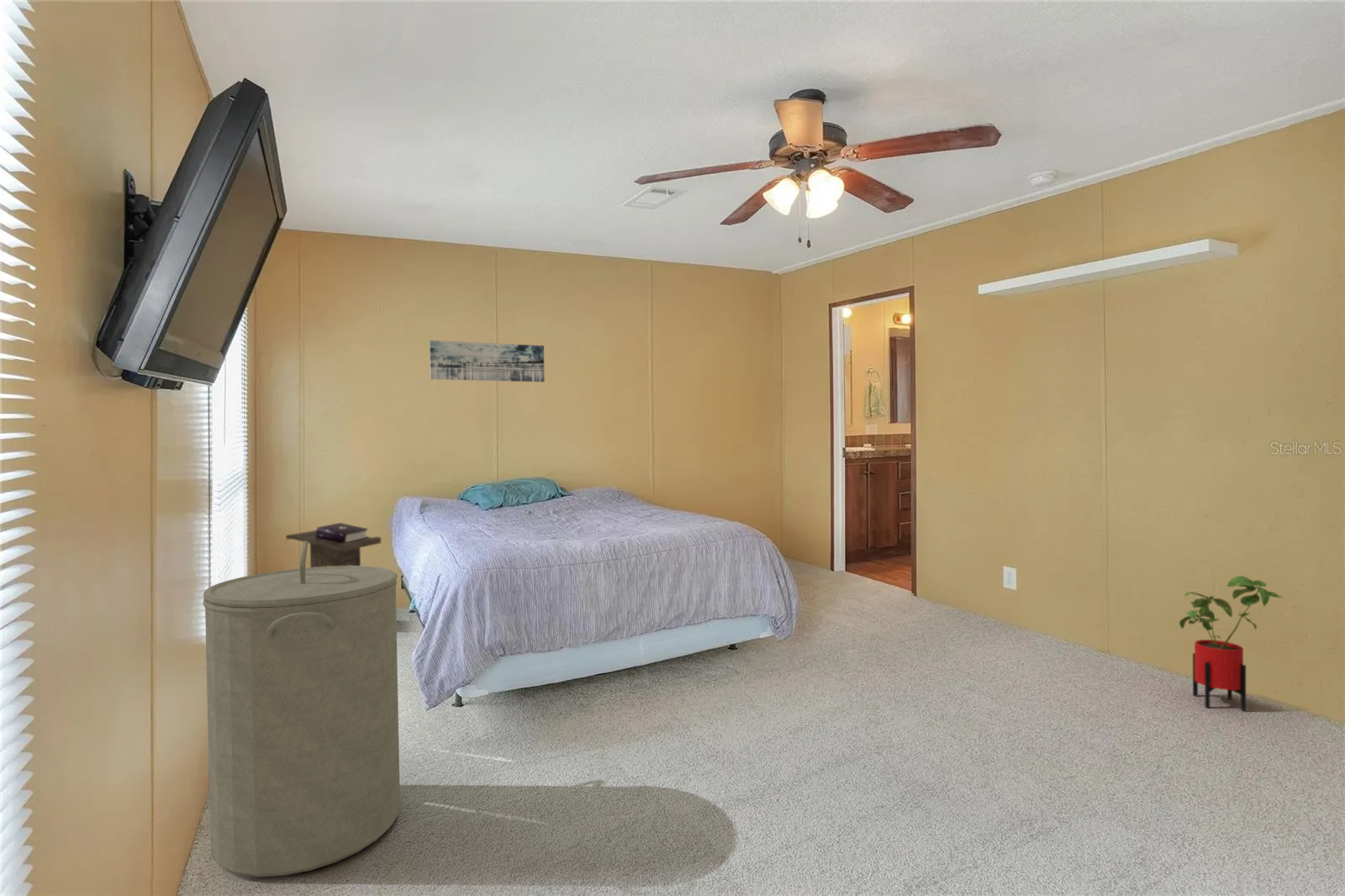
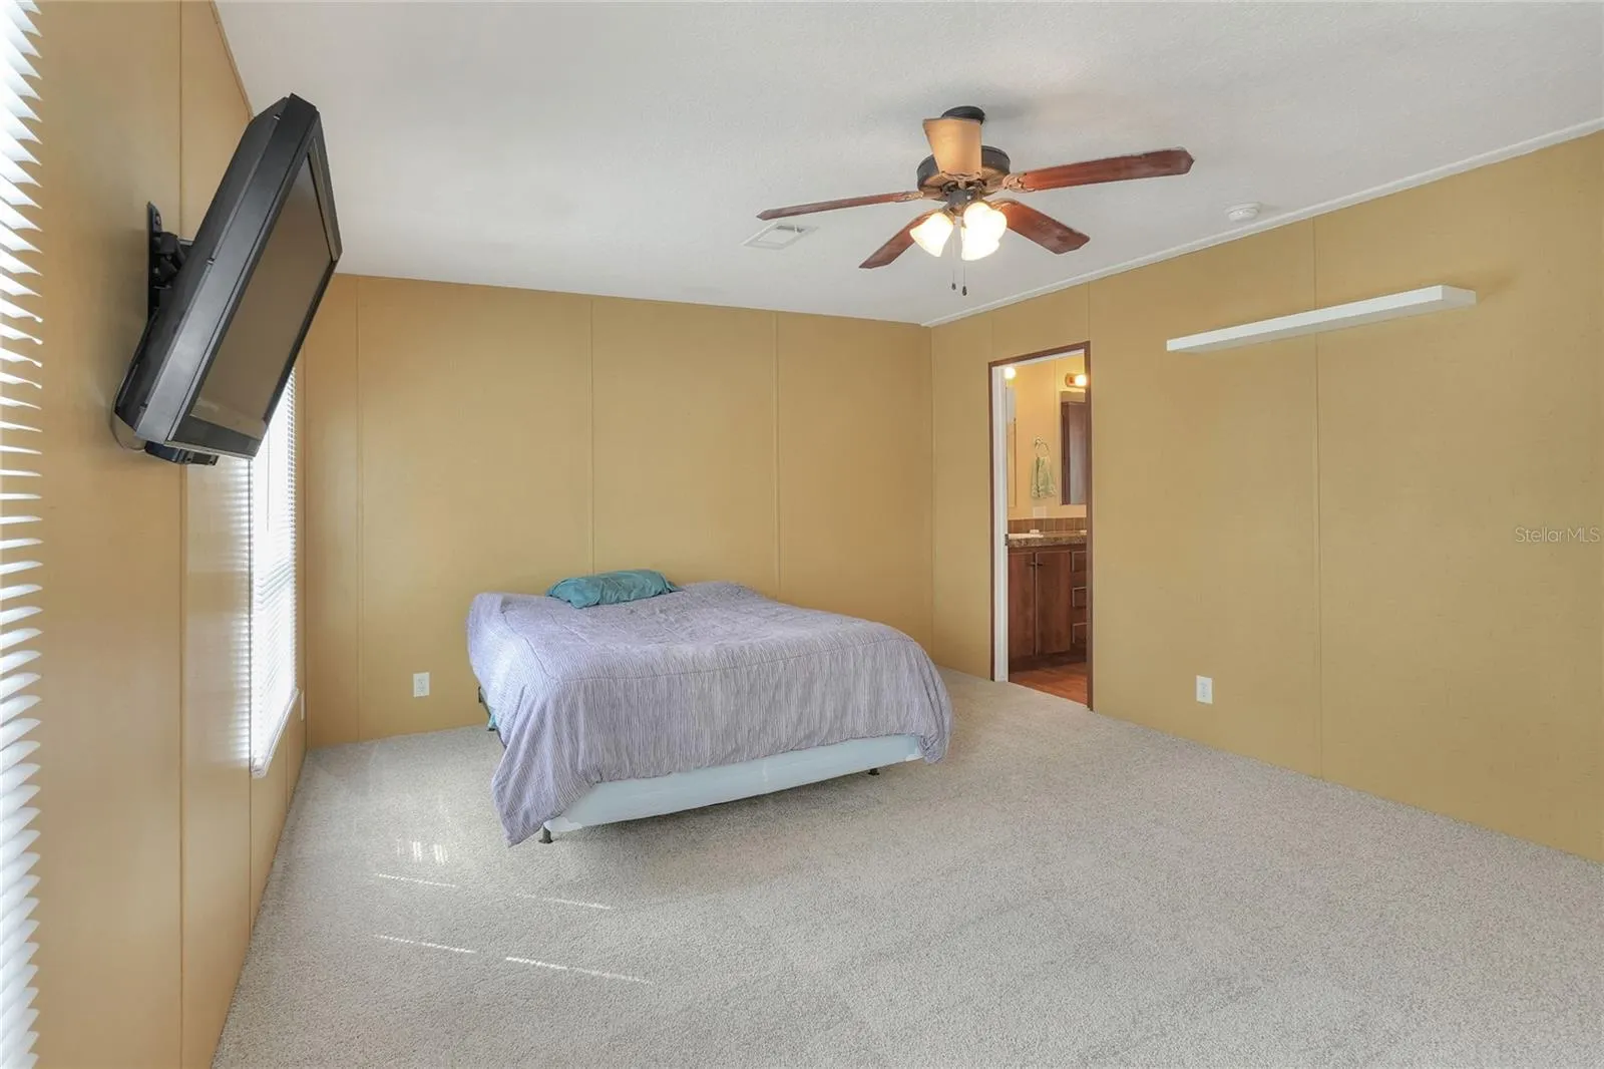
- lectern [285,522,382,567]
- house plant [1179,575,1284,712]
- wall art [429,340,546,382]
- laundry hamper [203,541,401,878]
